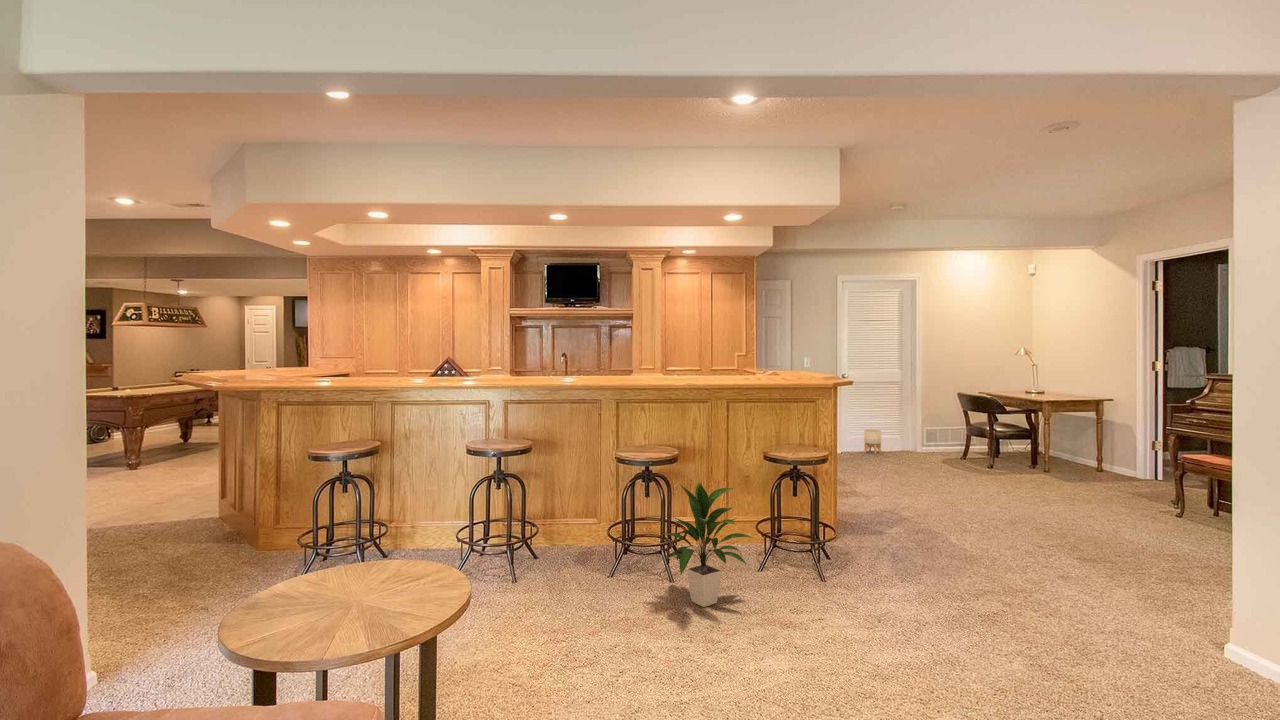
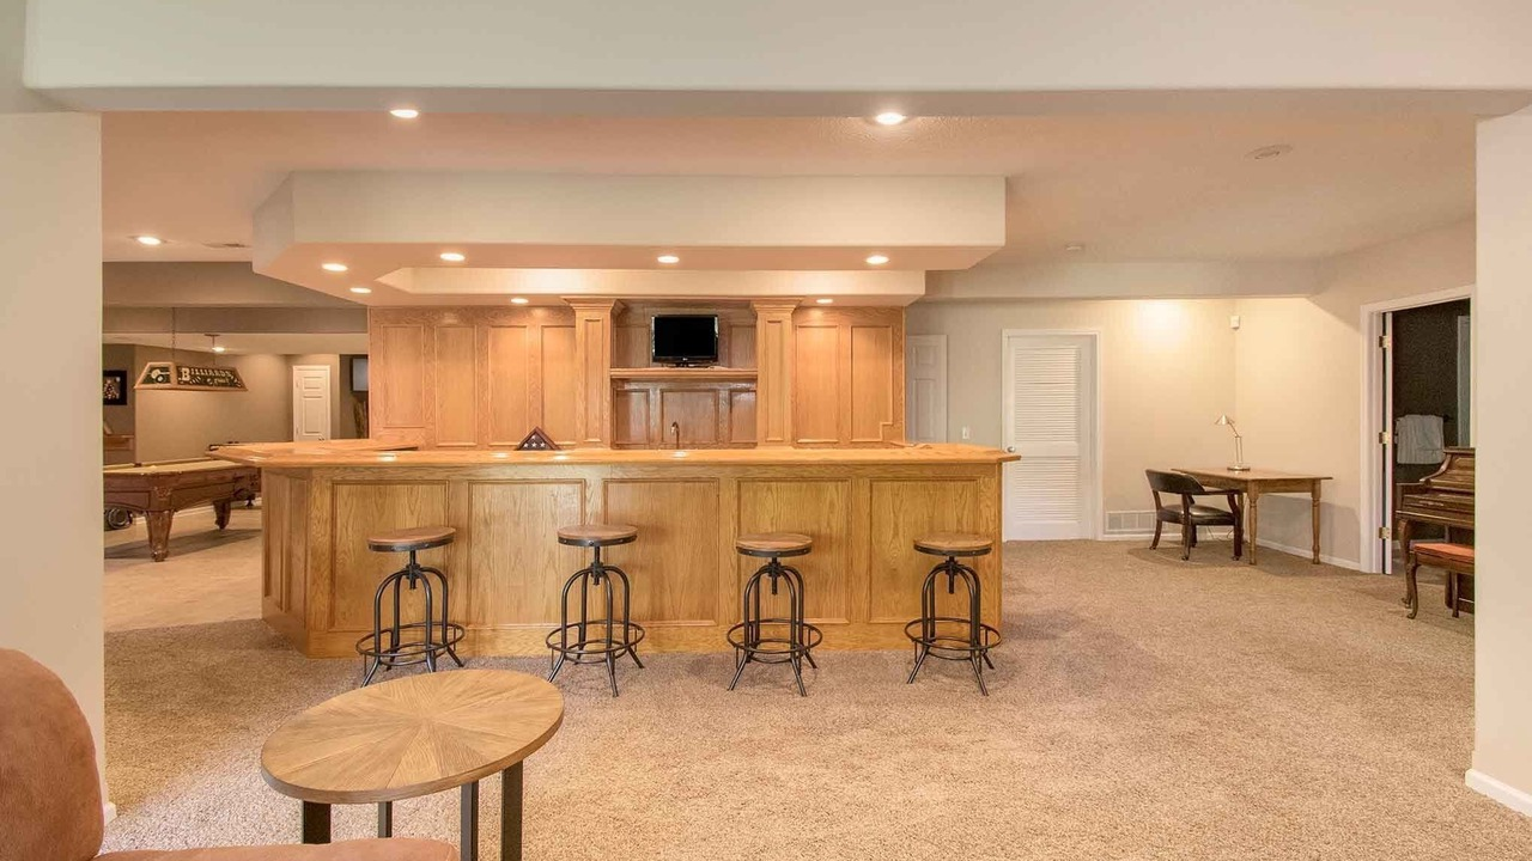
- planter [863,429,882,455]
- indoor plant [661,481,755,608]
